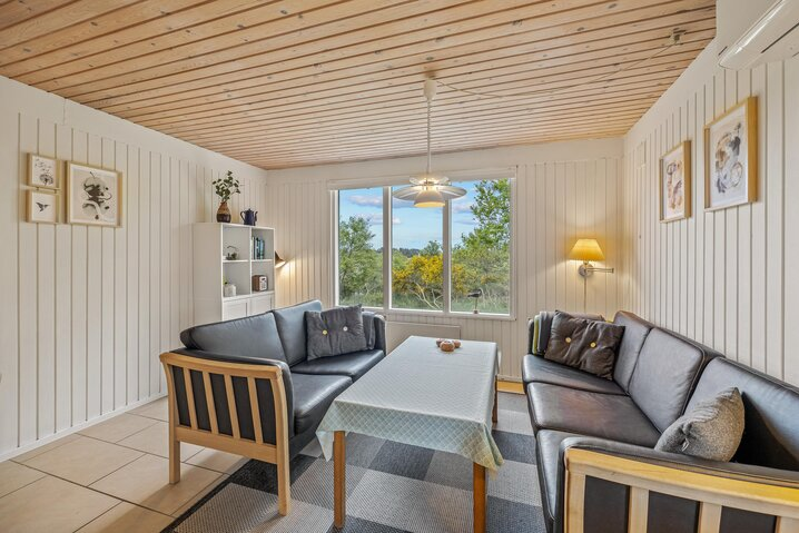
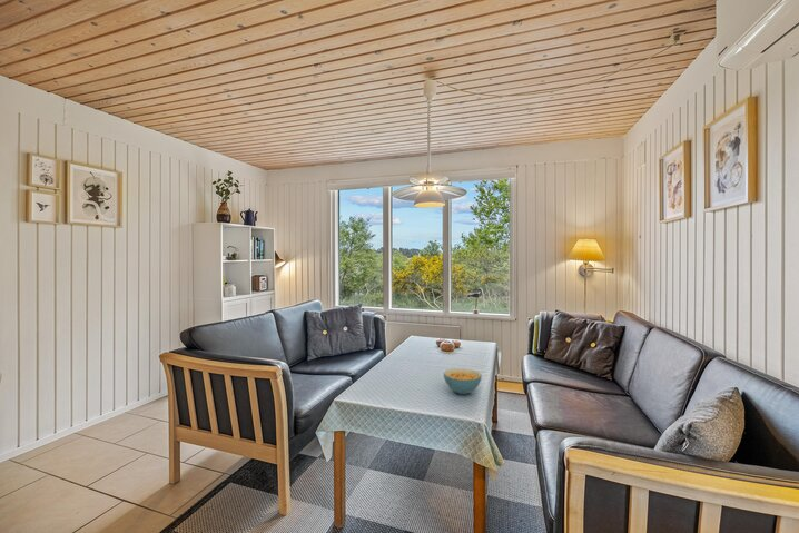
+ cereal bowl [443,367,483,395]
